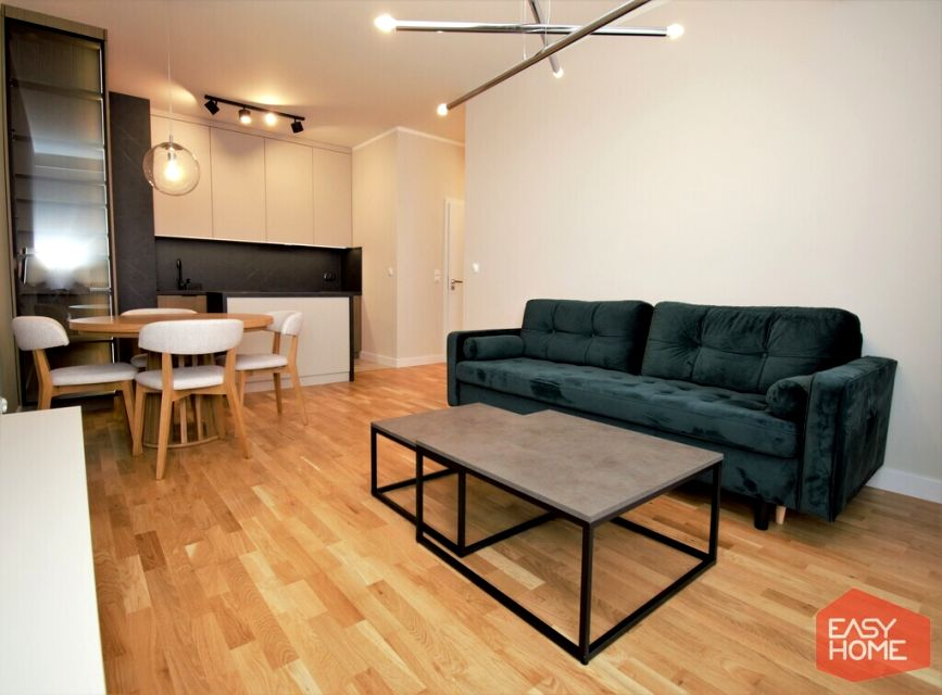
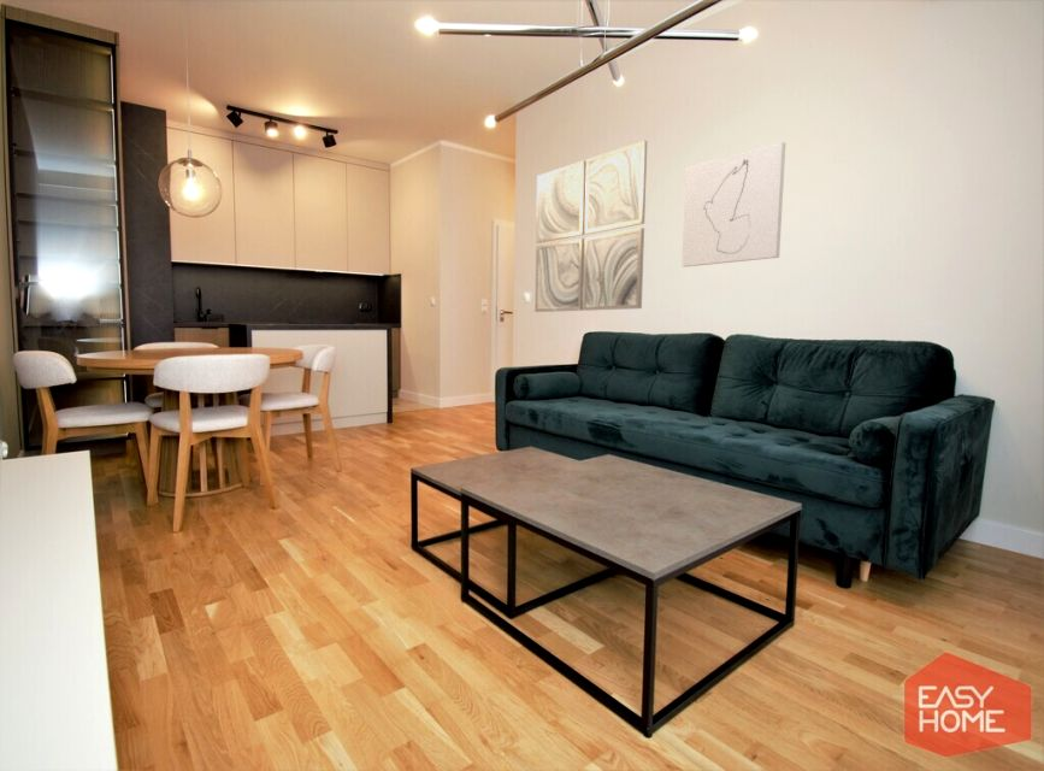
+ wall art [680,141,786,267]
+ wall art [533,140,648,313]
